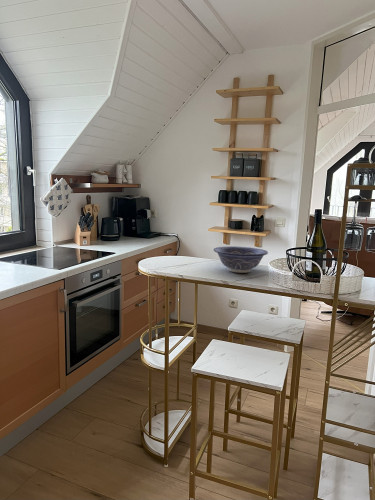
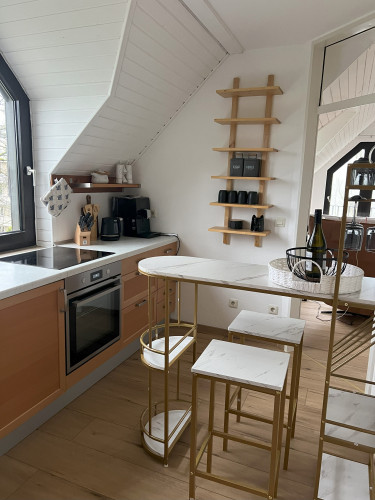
- decorative bowl [213,245,269,274]
